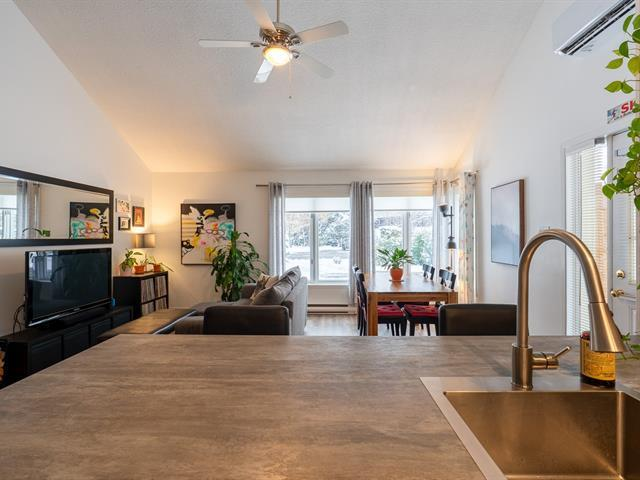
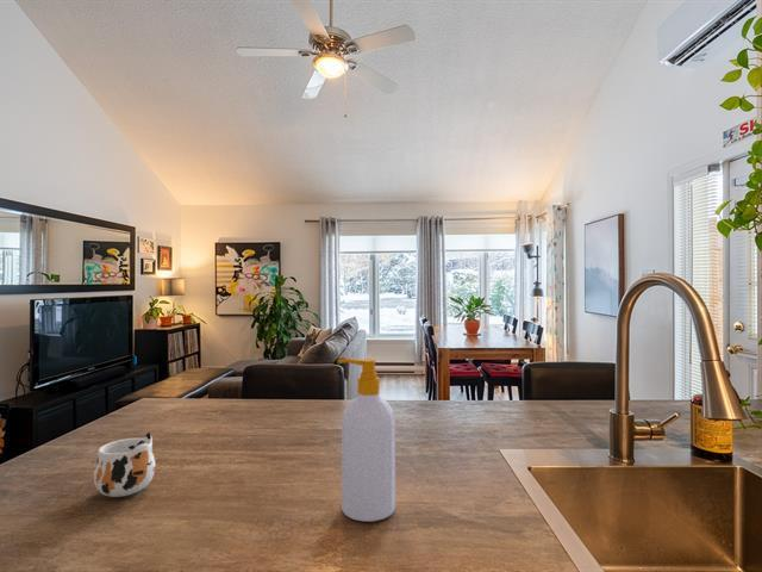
+ mug [93,431,156,498]
+ soap bottle [336,358,396,523]
